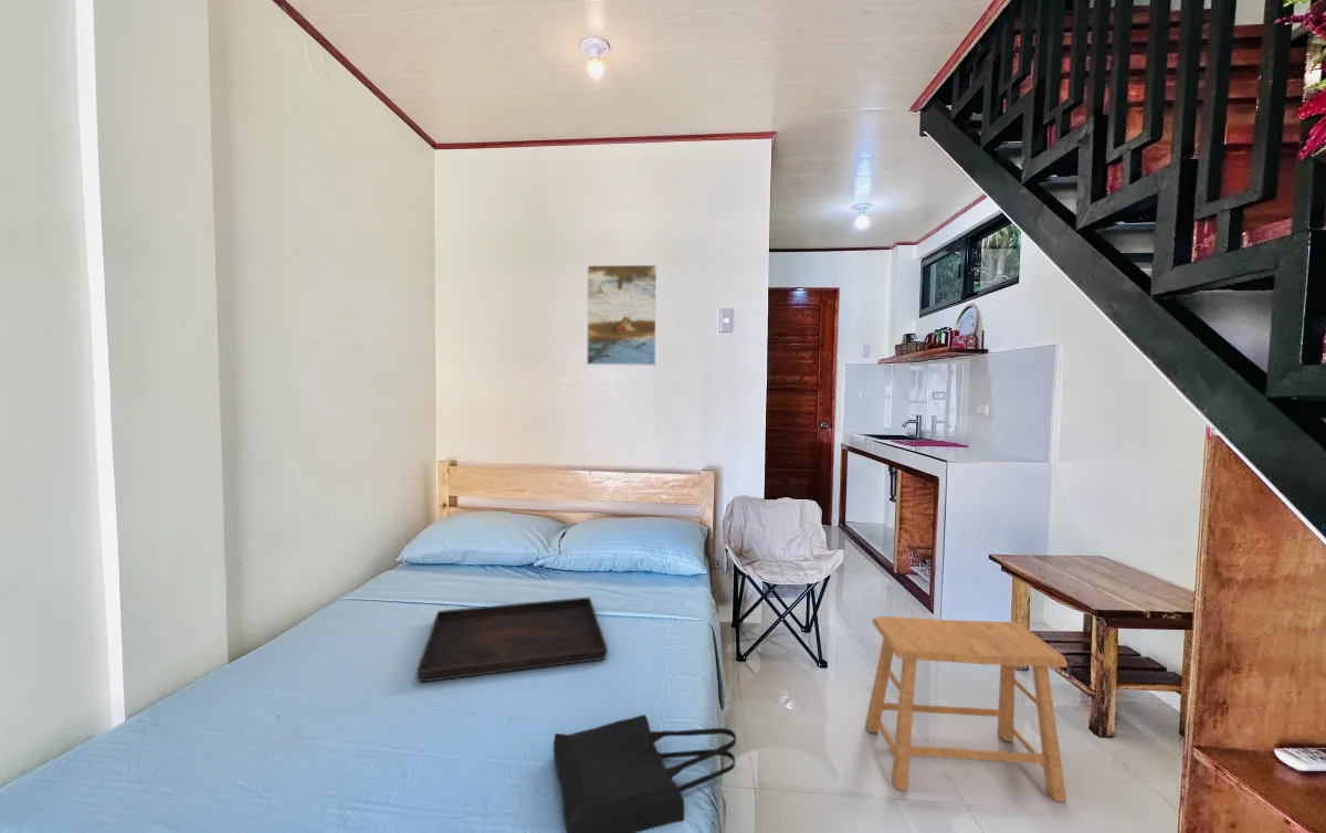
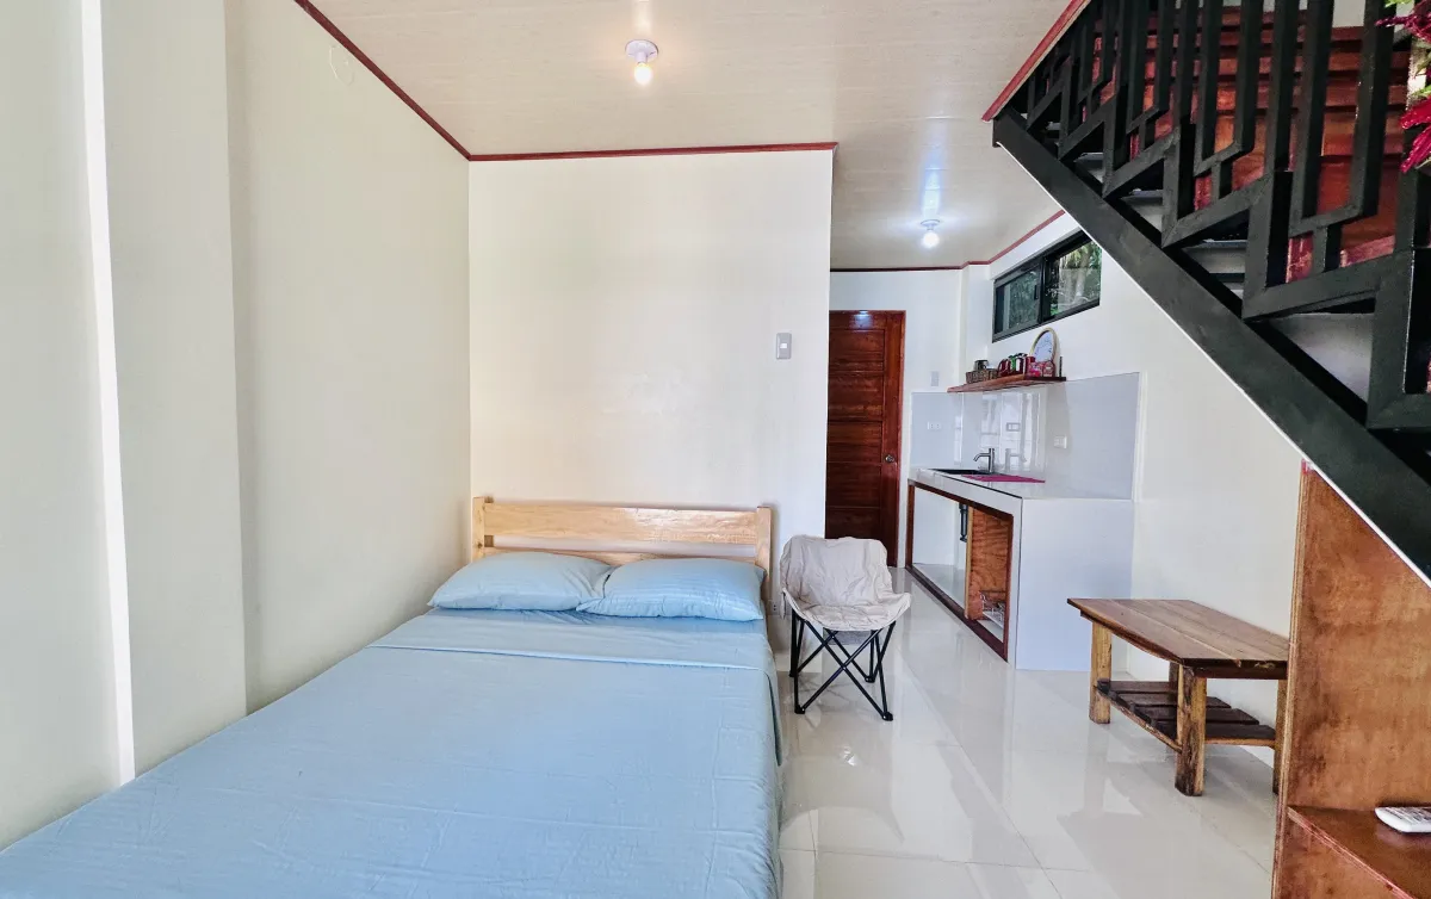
- serving tray [415,597,609,684]
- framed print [586,264,659,367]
- tote bag [552,714,737,833]
- stool [864,615,1069,803]
